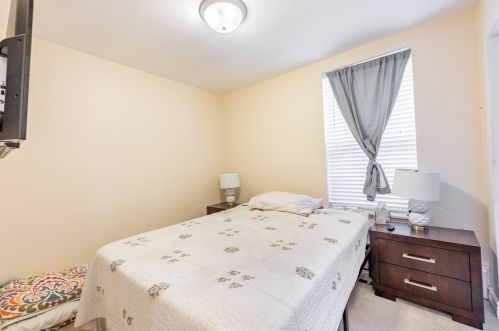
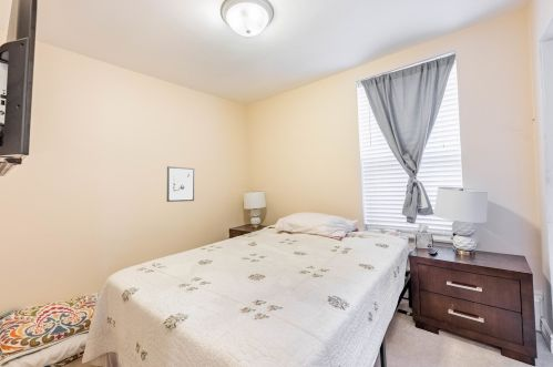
+ wall art [166,165,195,203]
